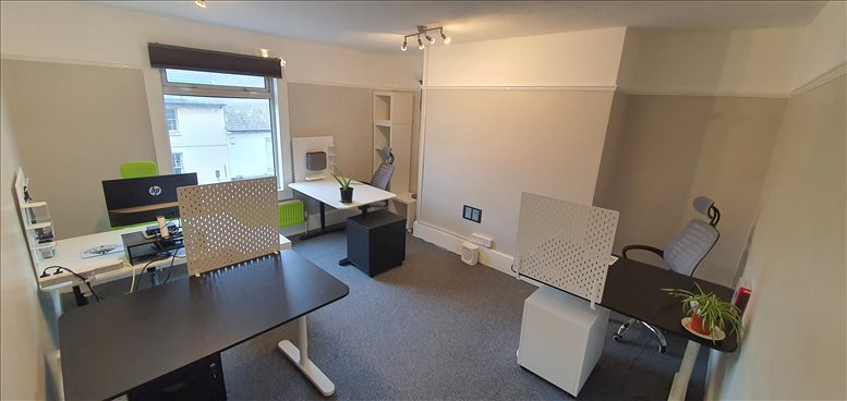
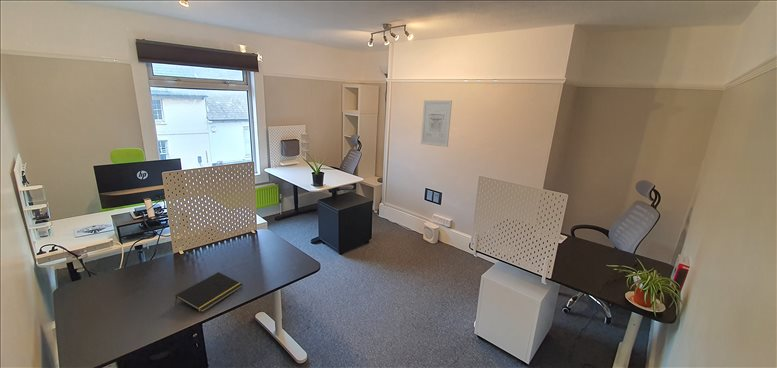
+ wall art [420,99,453,148]
+ notepad [174,271,244,313]
